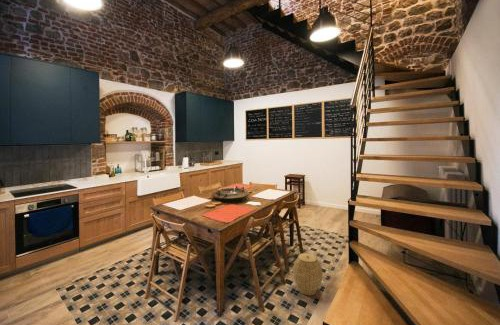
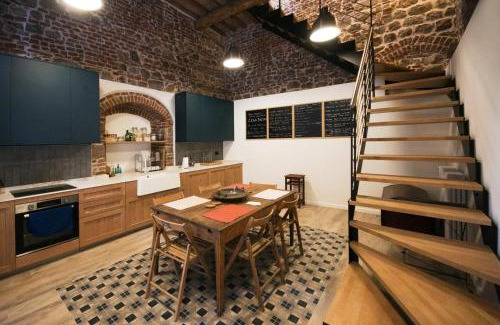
- woven basket [292,252,324,296]
